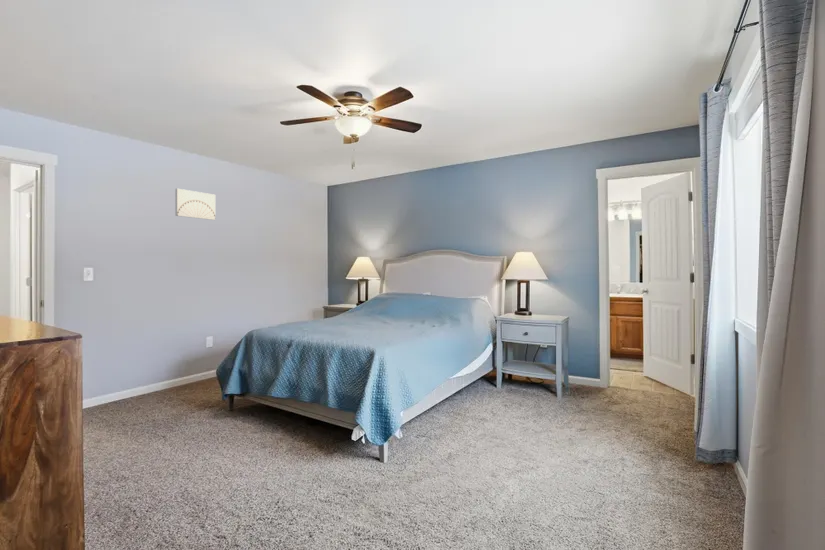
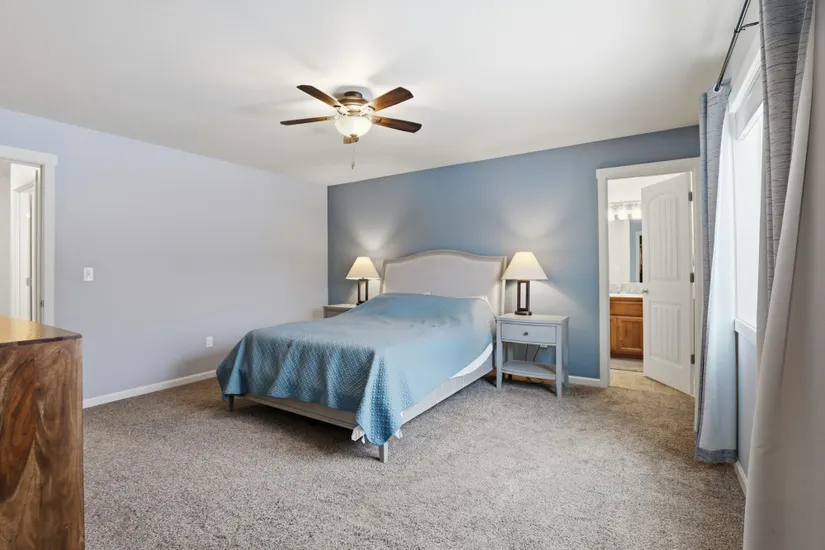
- wall art [174,188,216,221]
